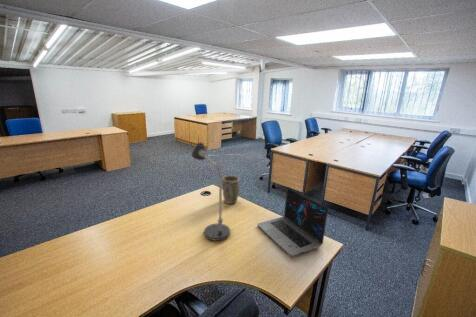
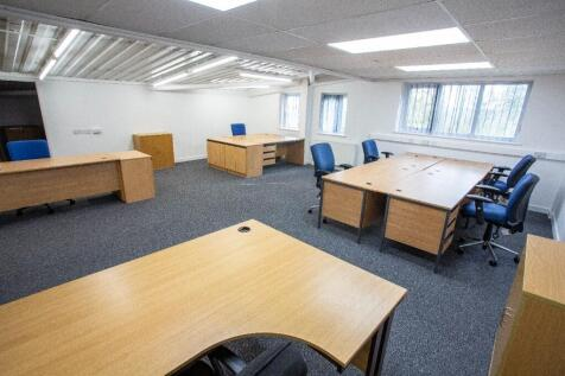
- laptop [256,186,329,257]
- desk lamp [191,142,231,242]
- plant pot [222,175,240,205]
